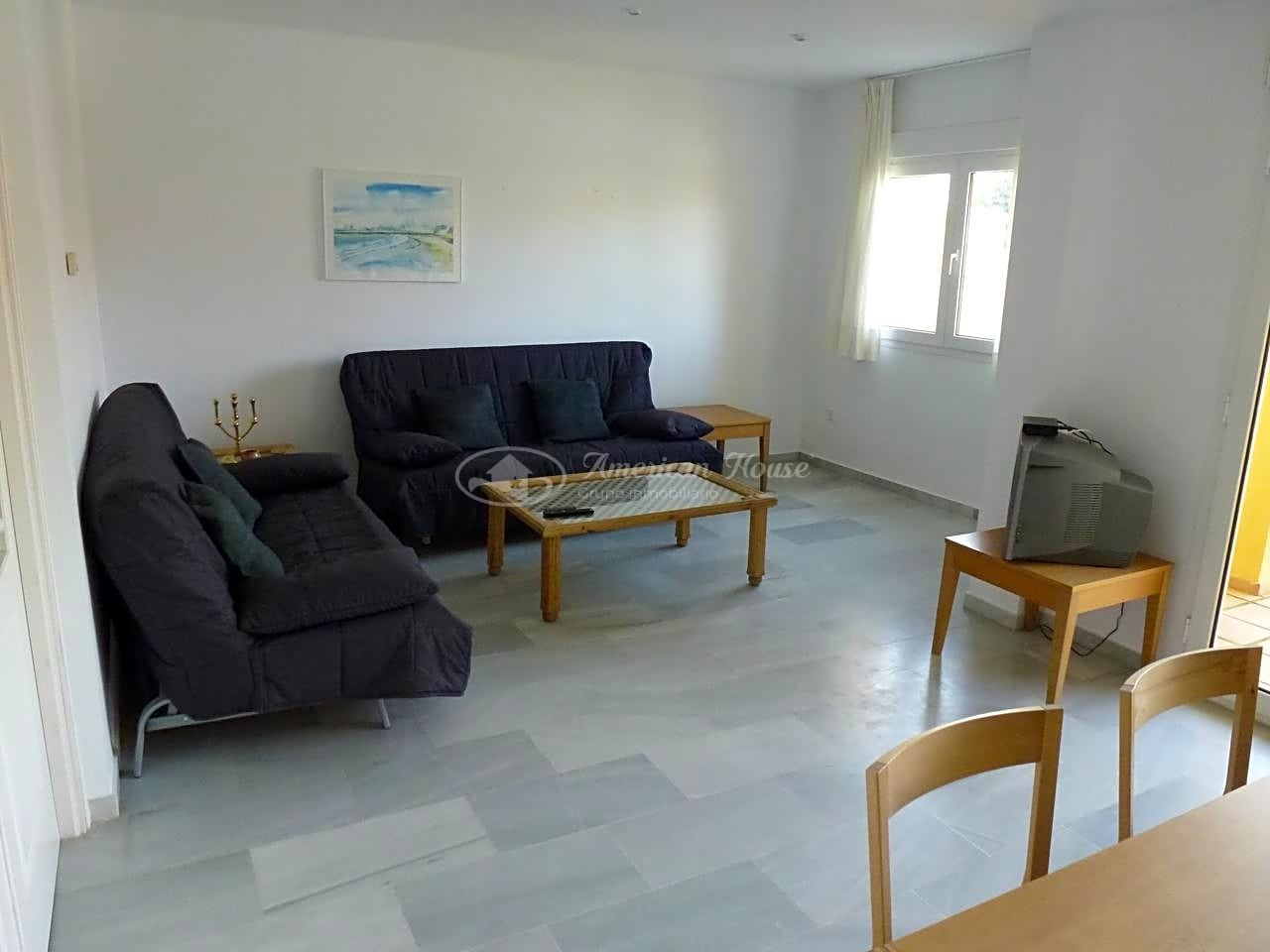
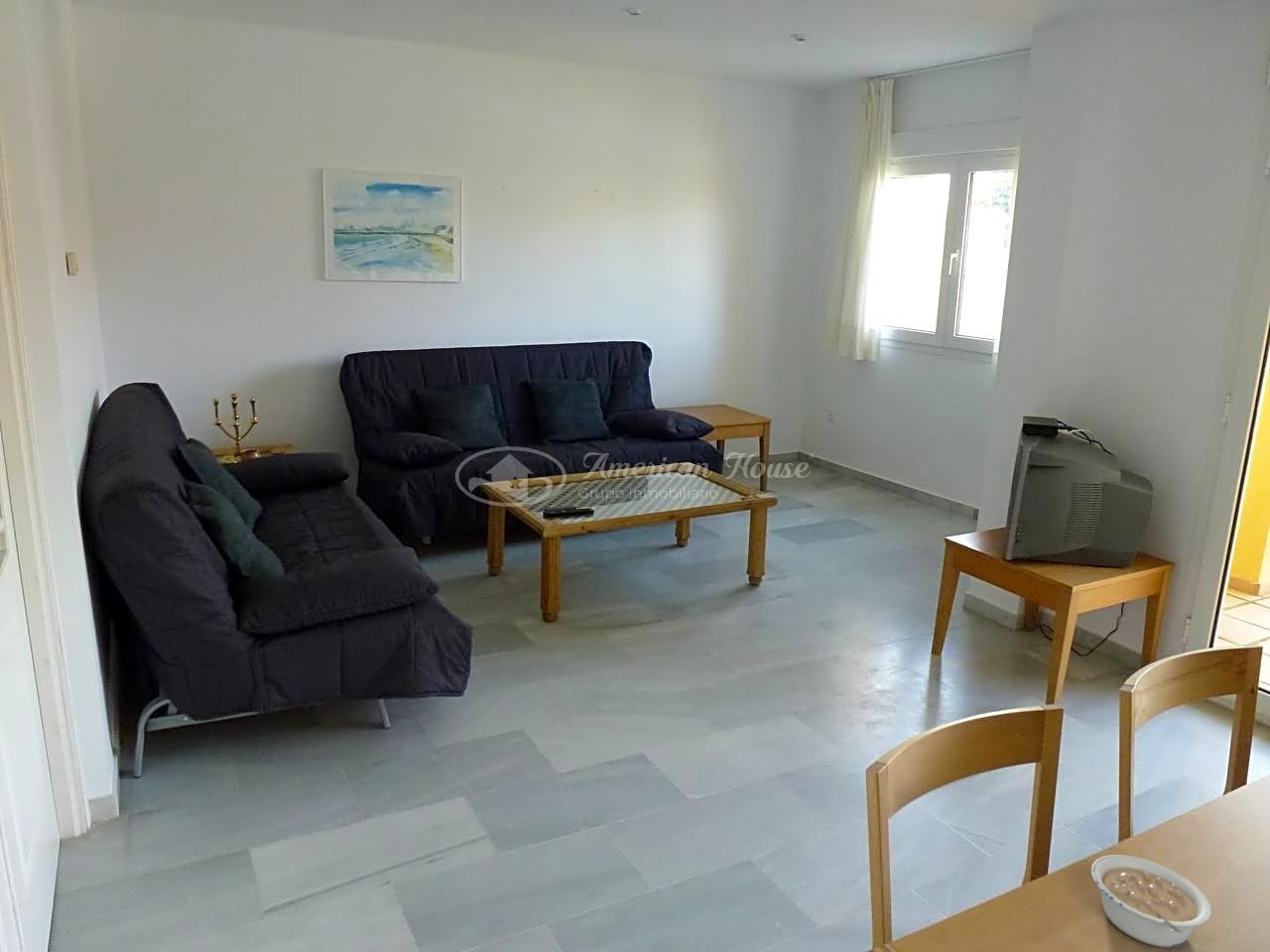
+ legume [1090,854,1212,948]
